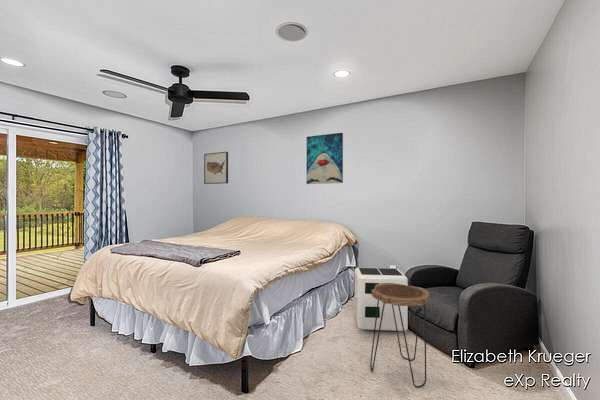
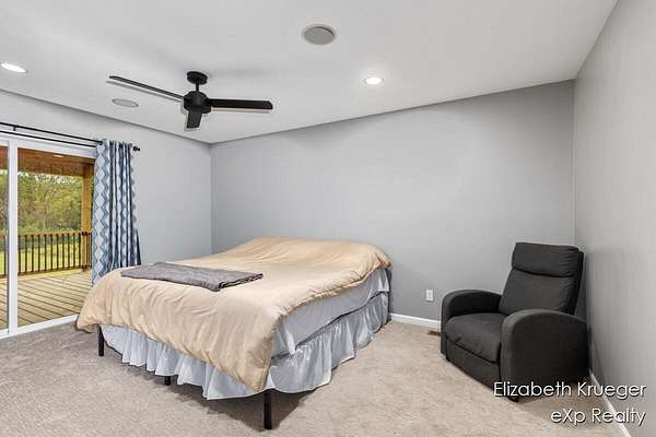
- wall art [203,151,229,185]
- side table [369,283,430,389]
- wall art [306,132,344,185]
- air purifier [354,267,409,332]
